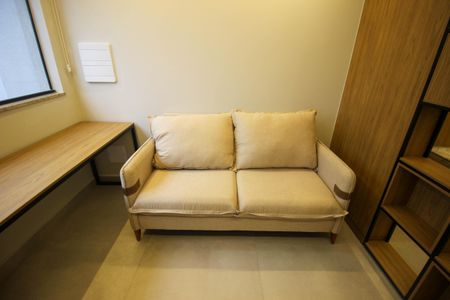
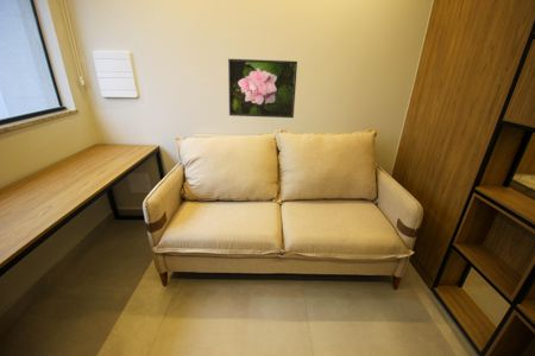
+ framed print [227,58,298,119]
